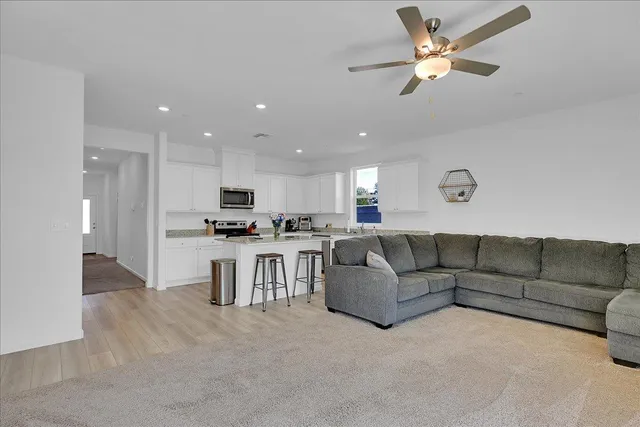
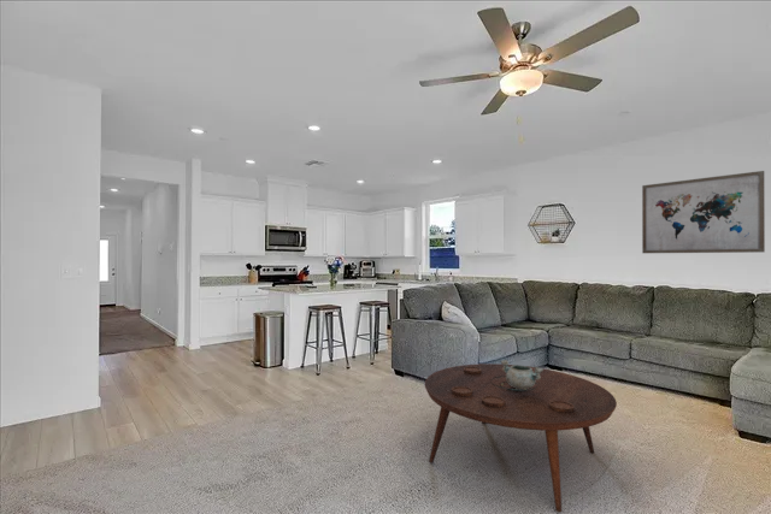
+ decorative bowl [500,359,543,389]
+ wall art [641,170,766,254]
+ coffee table [424,362,618,513]
